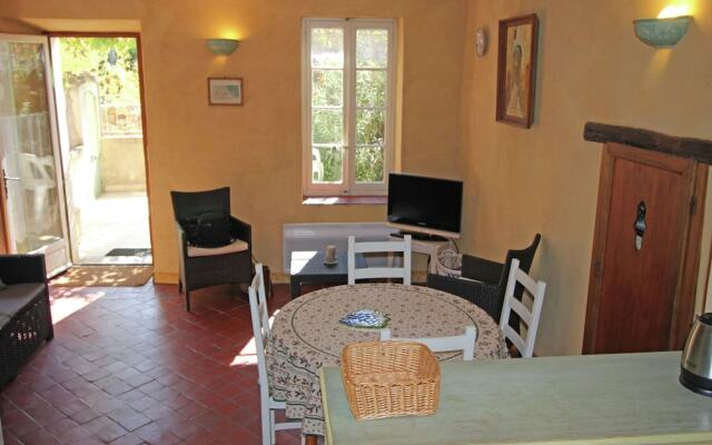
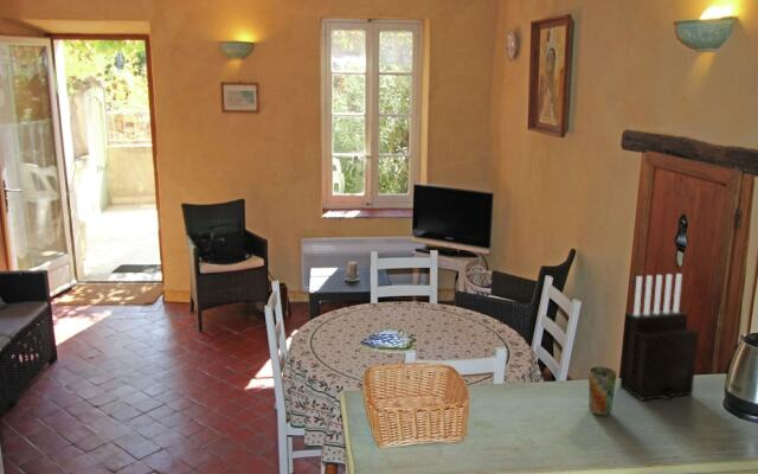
+ cup [587,366,617,417]
+ knife block [618,273,699,402]
